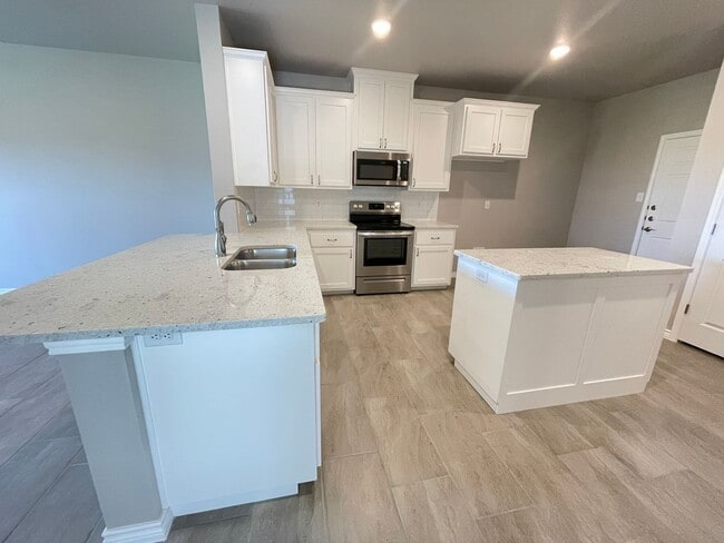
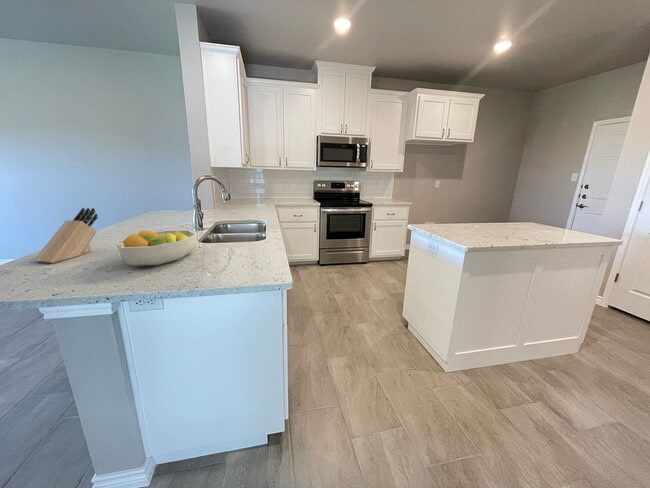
+ knife block [33,207,99,264]
+ fruit bowl [115,229,198,267]
